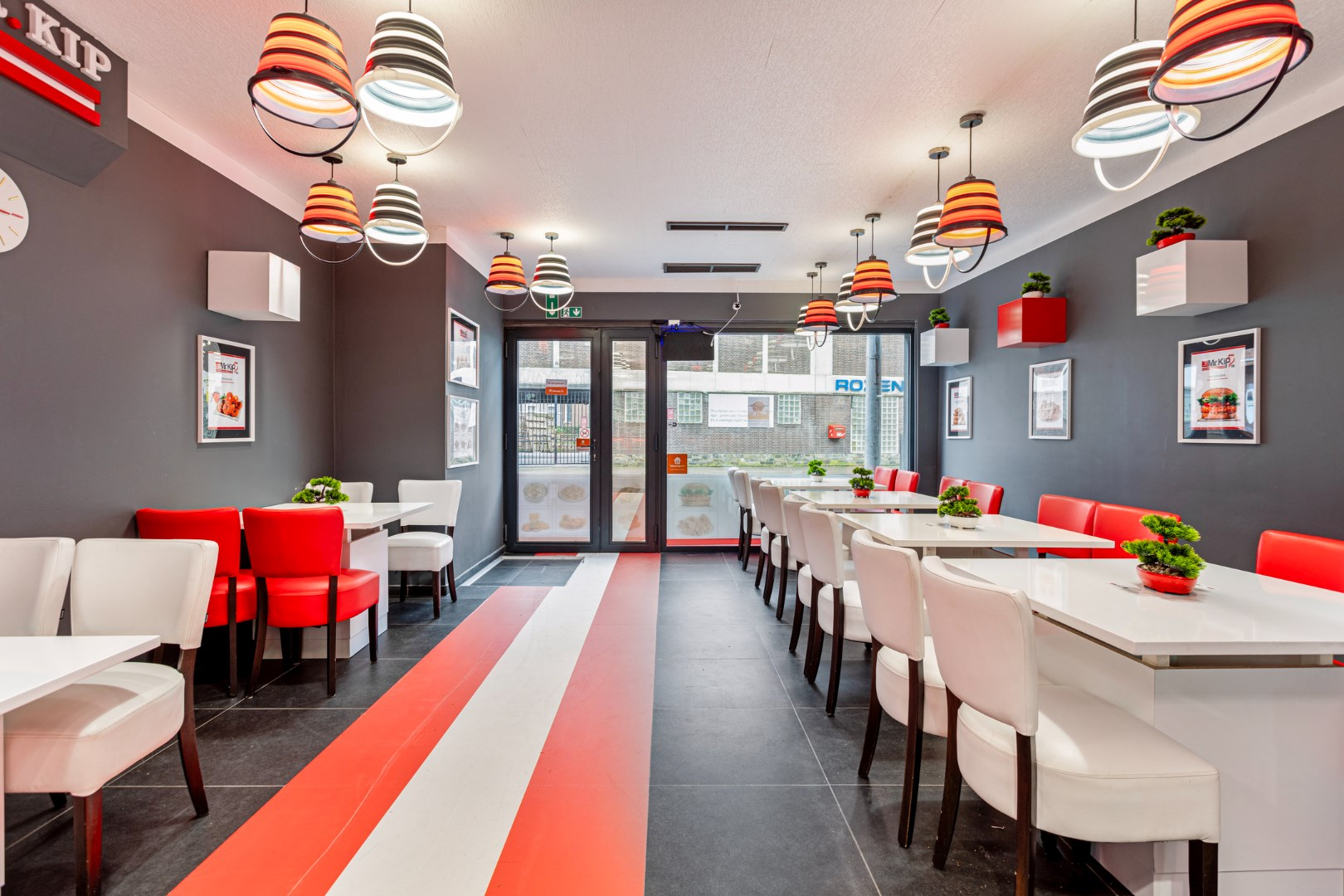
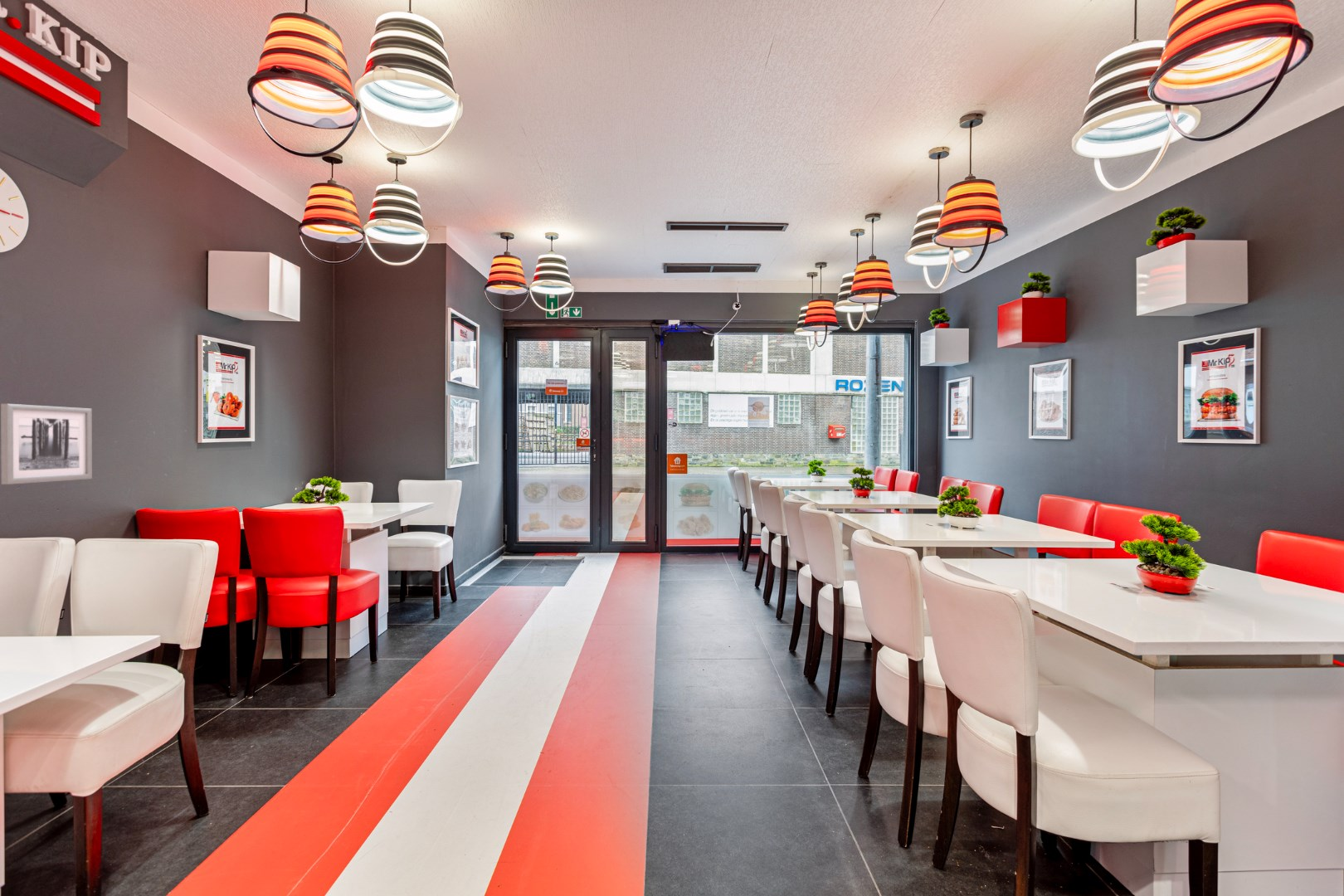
+ wall art [0,403,93,485]
